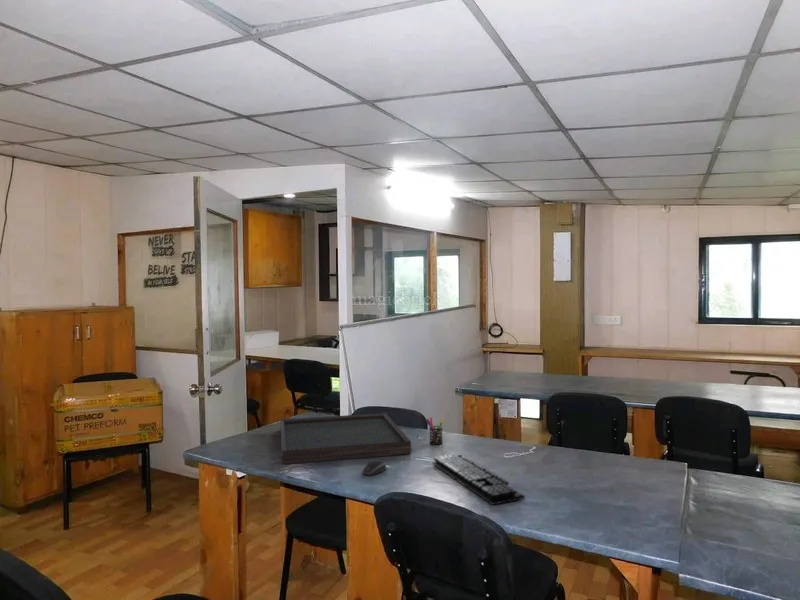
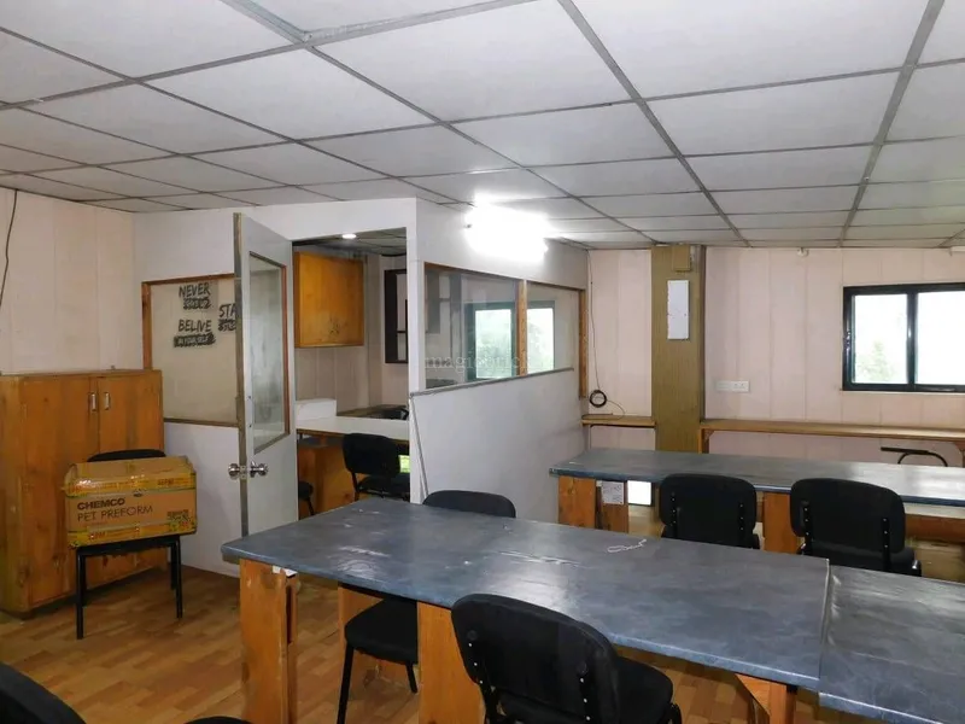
- pen holder [425,416,445,446]
- computer mouse [361,458,387,477]
- monitor [279,412,412,465]
- keyboard [432,453,526,506]
